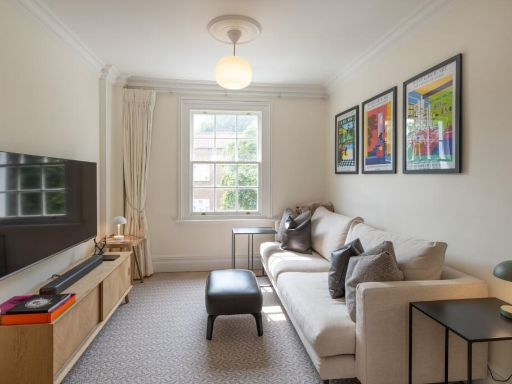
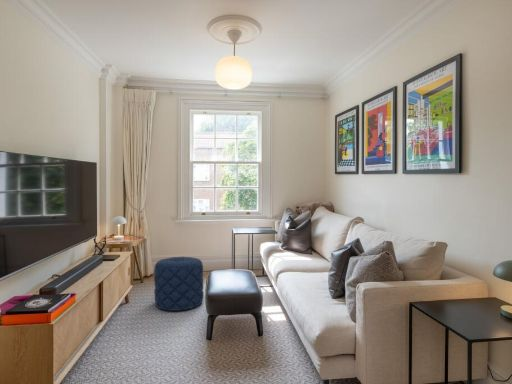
+ pouf [153,256,205,312]
